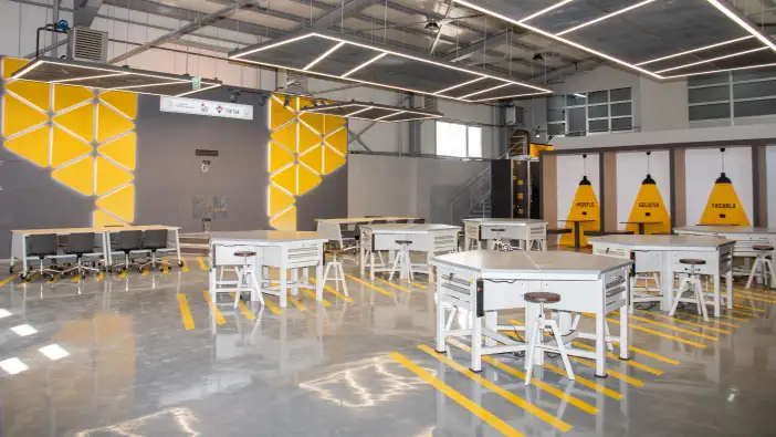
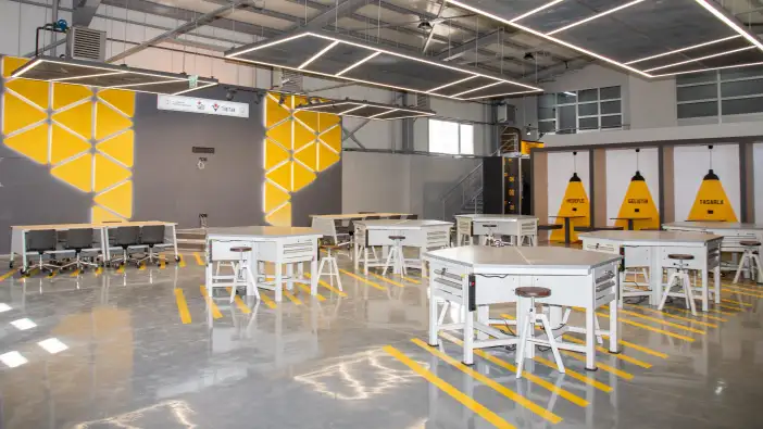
- wall art [191,195,228,220]
